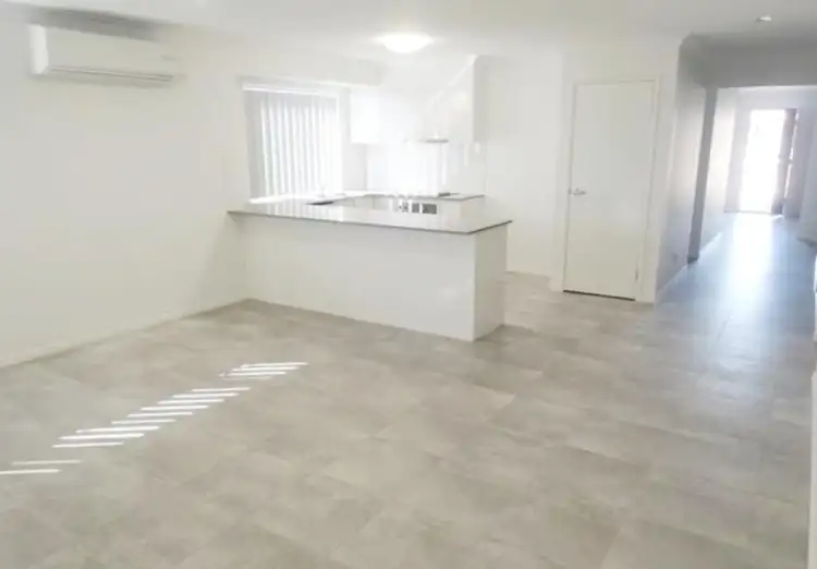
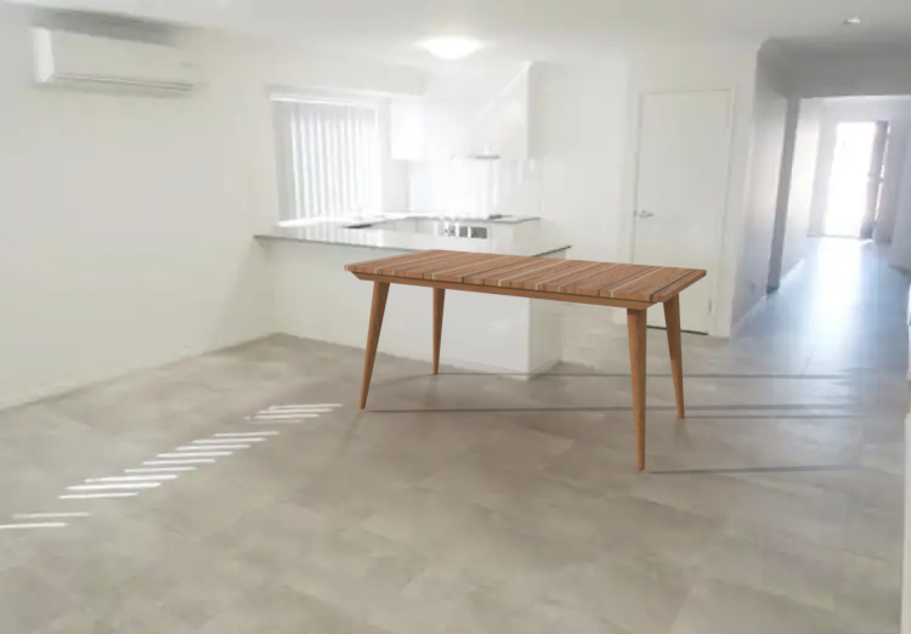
+ dining table [343,248,708,471]
